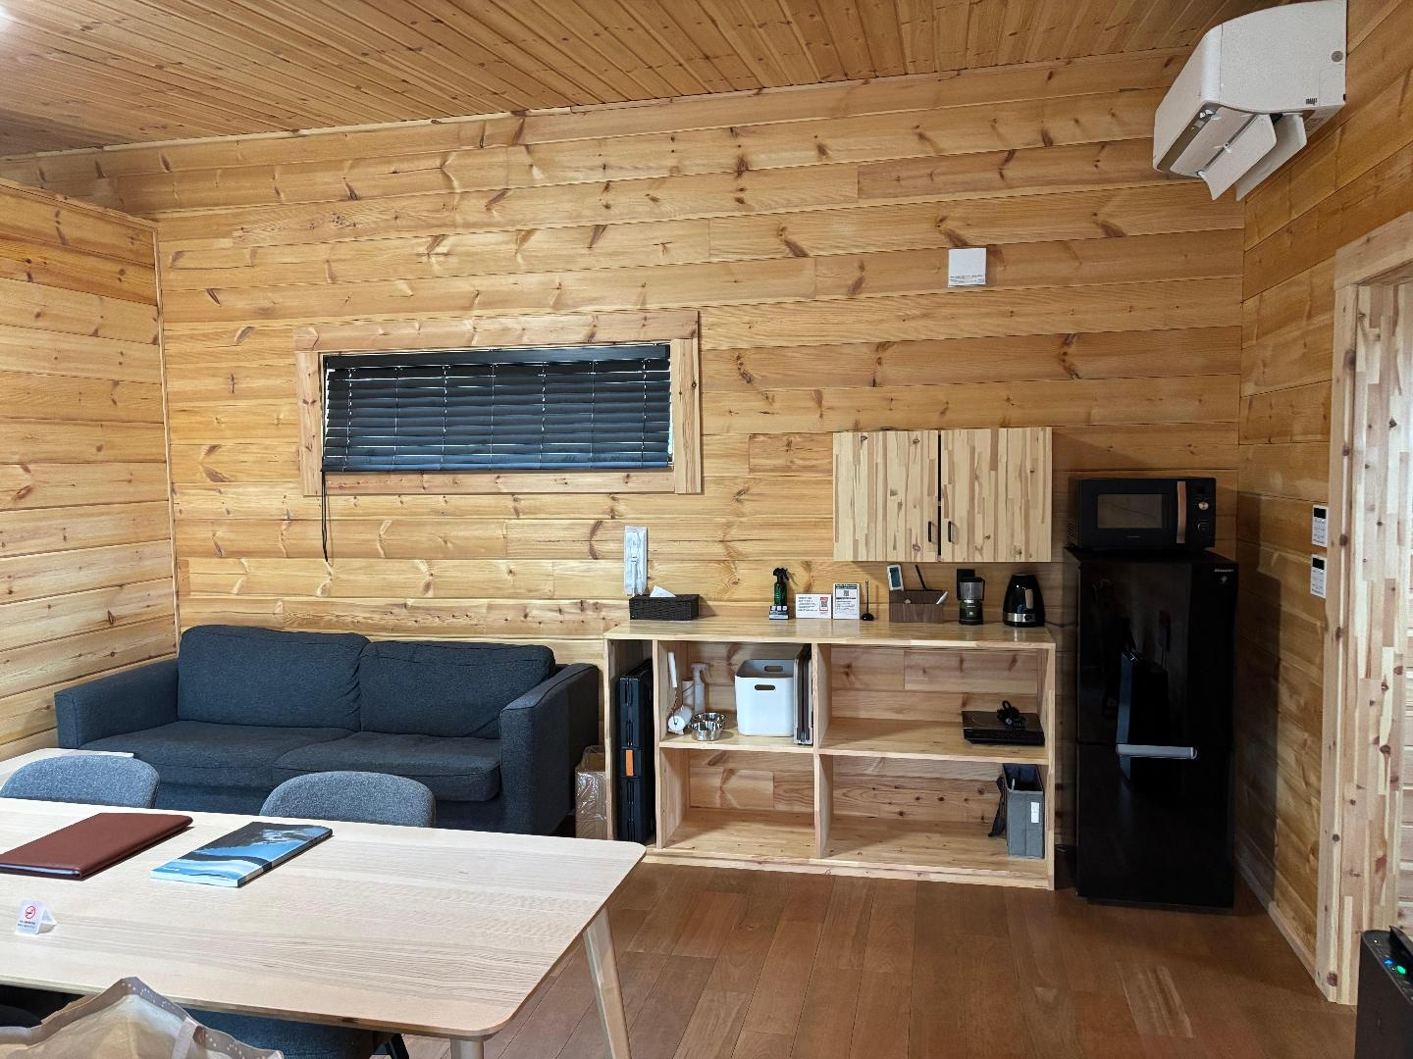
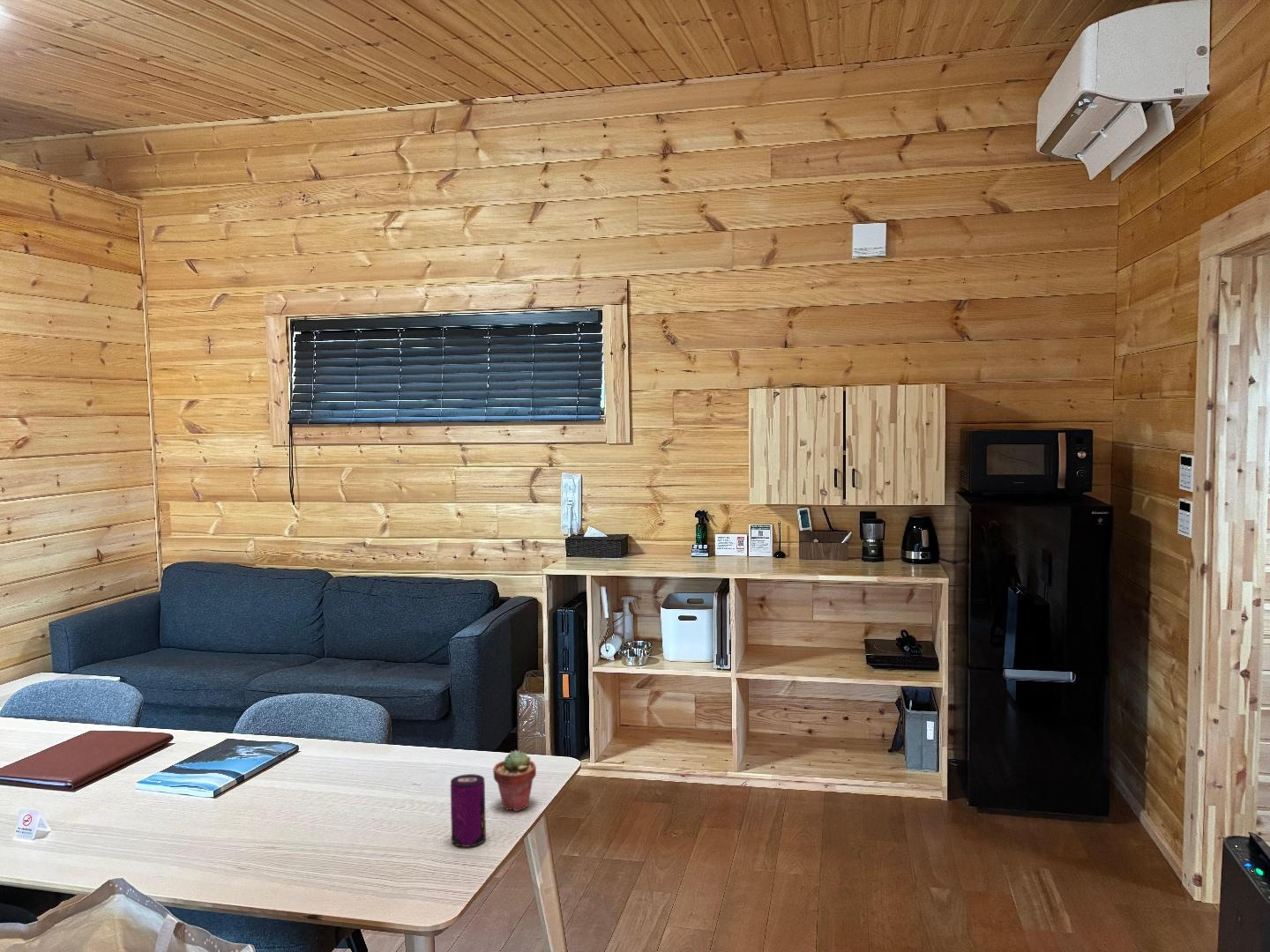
+ potted succulent [492,749,537,812]
+ beverage can [450,773,487,848]
